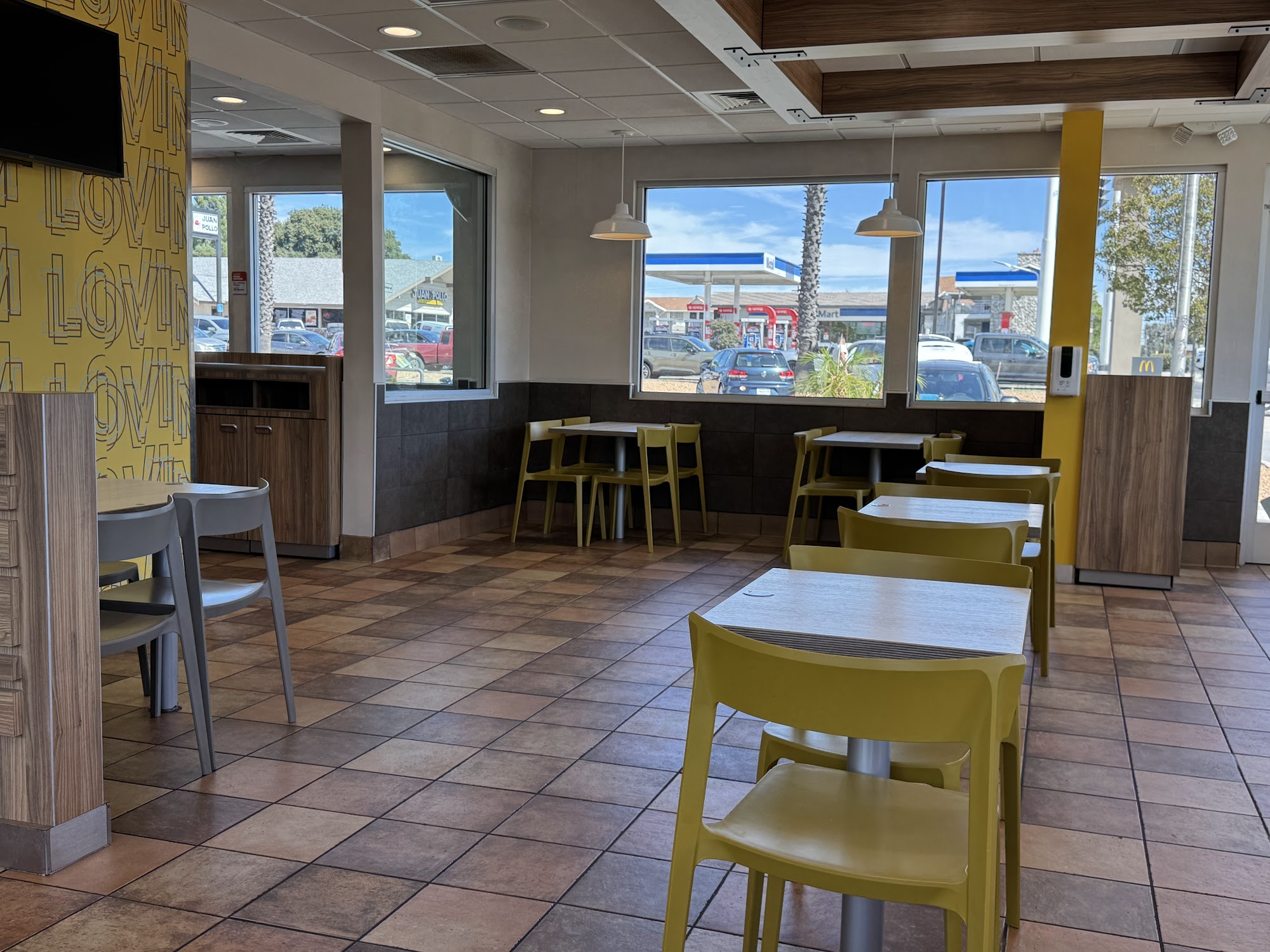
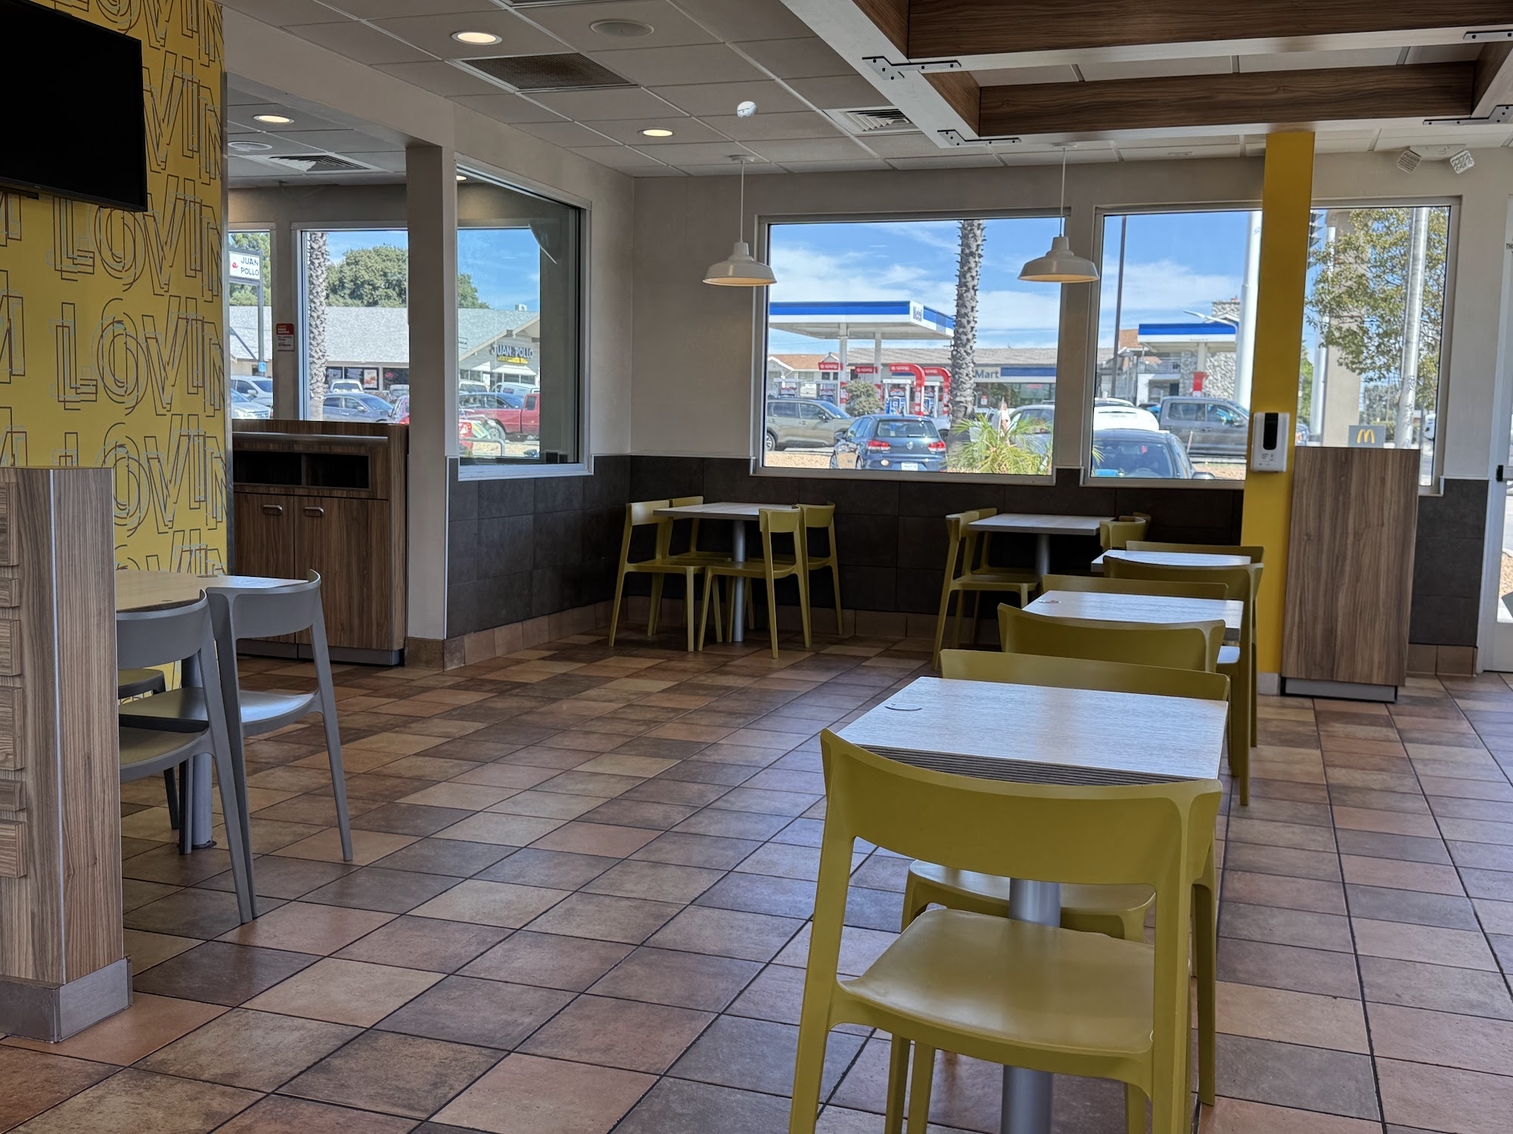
+ smoke detector [736,100,759,119]
